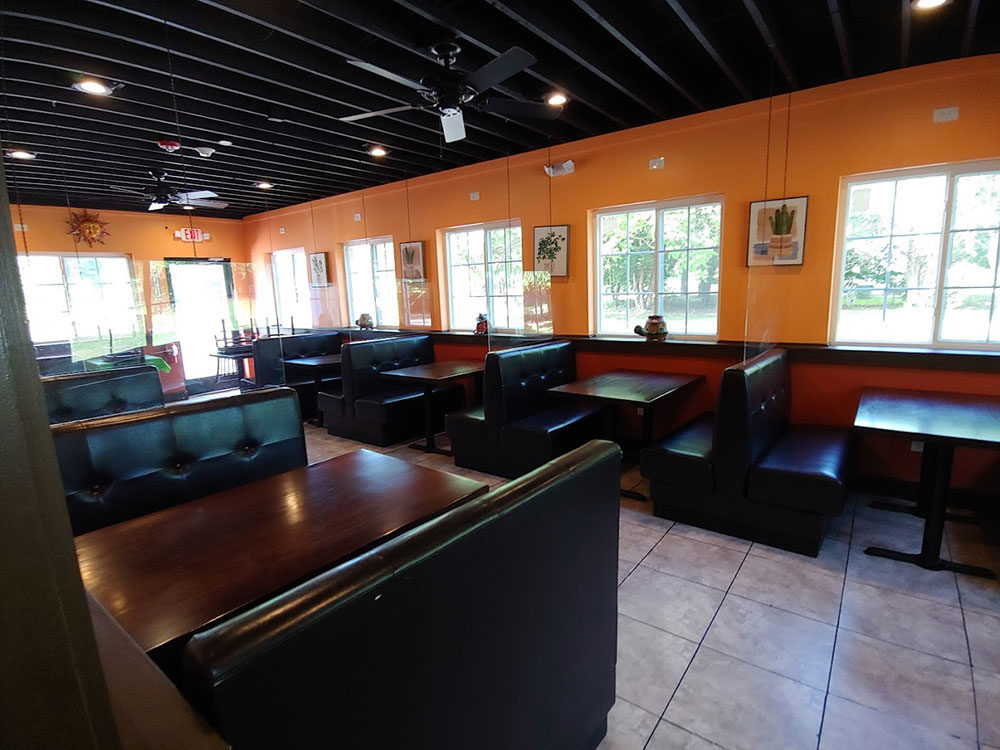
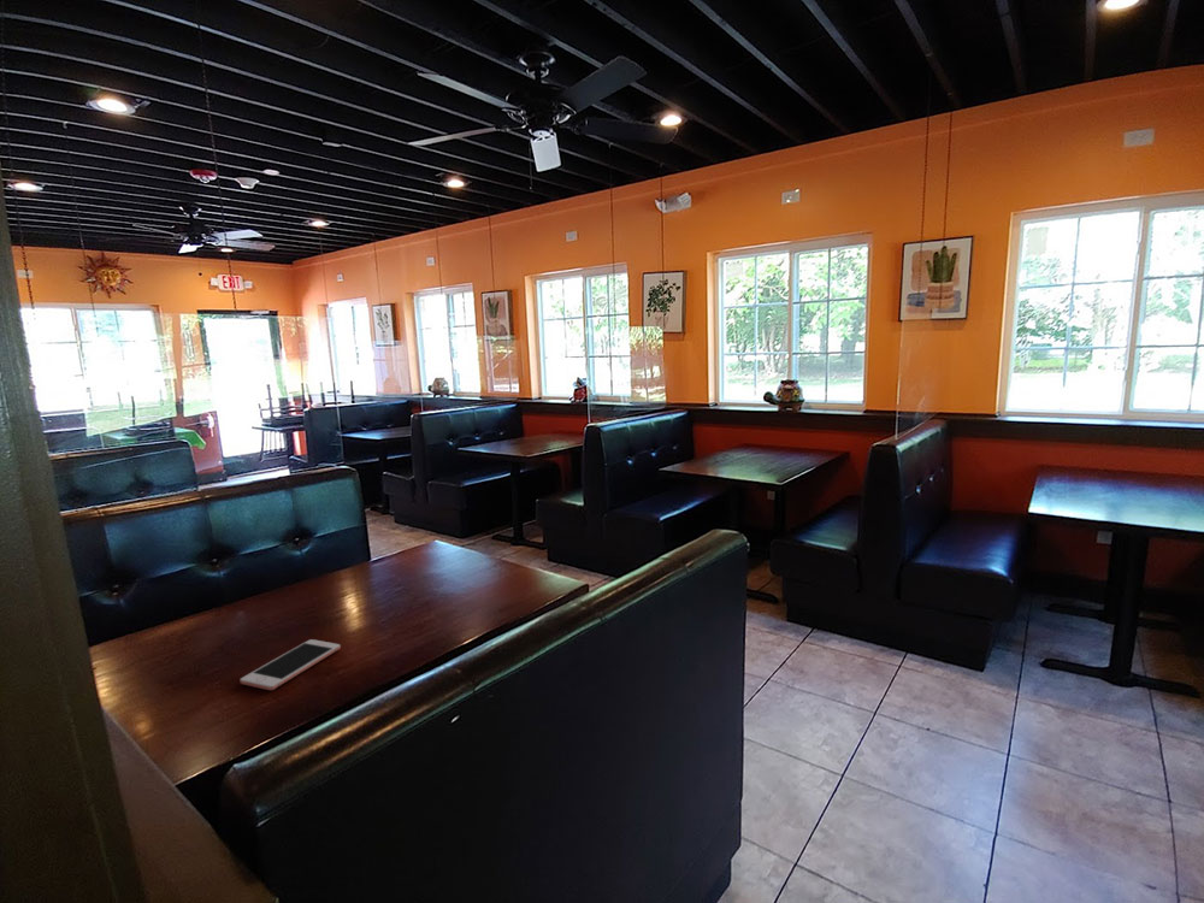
+ cell phone [238,638,342,691]
